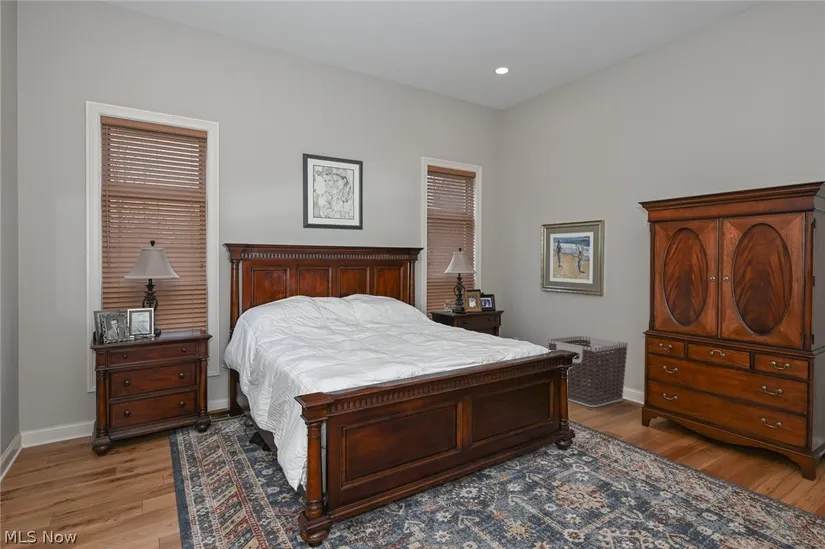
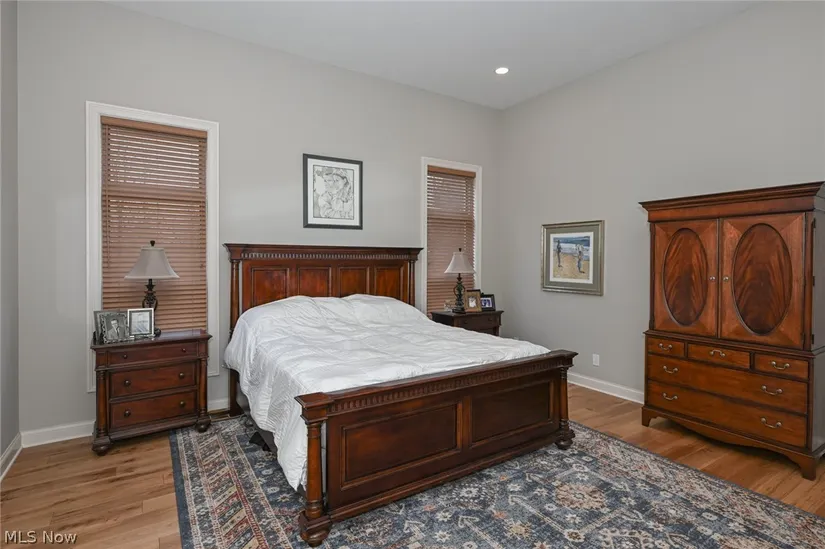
- clothes hamper [547,335,629,408]
